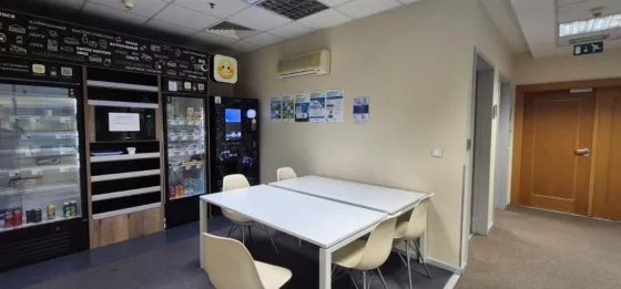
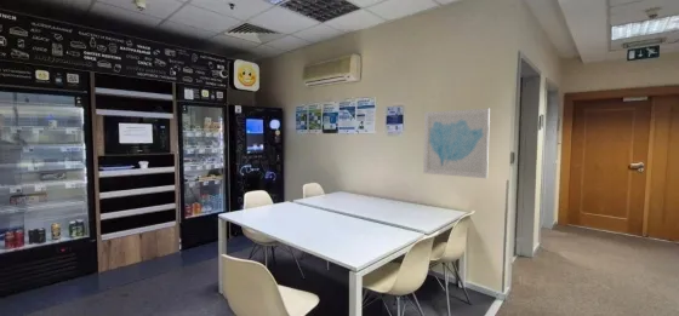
+ wall art [422,108,491,179]
